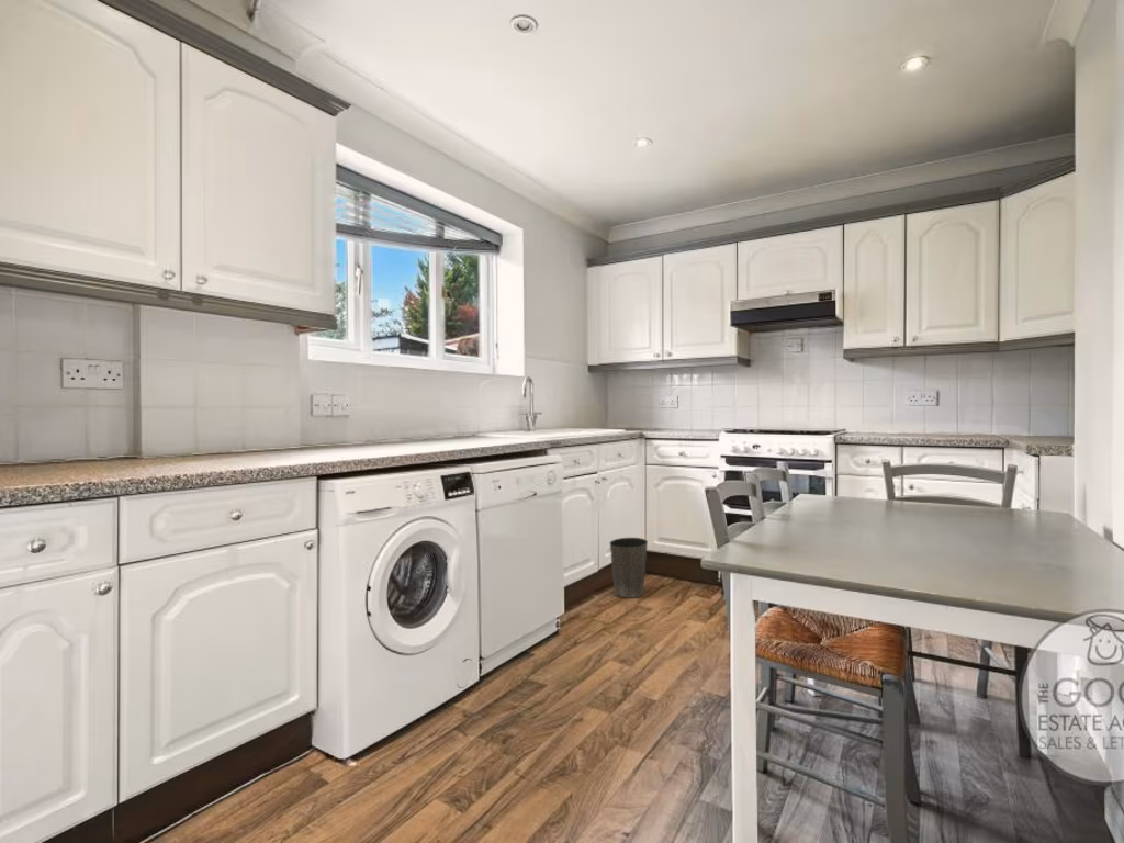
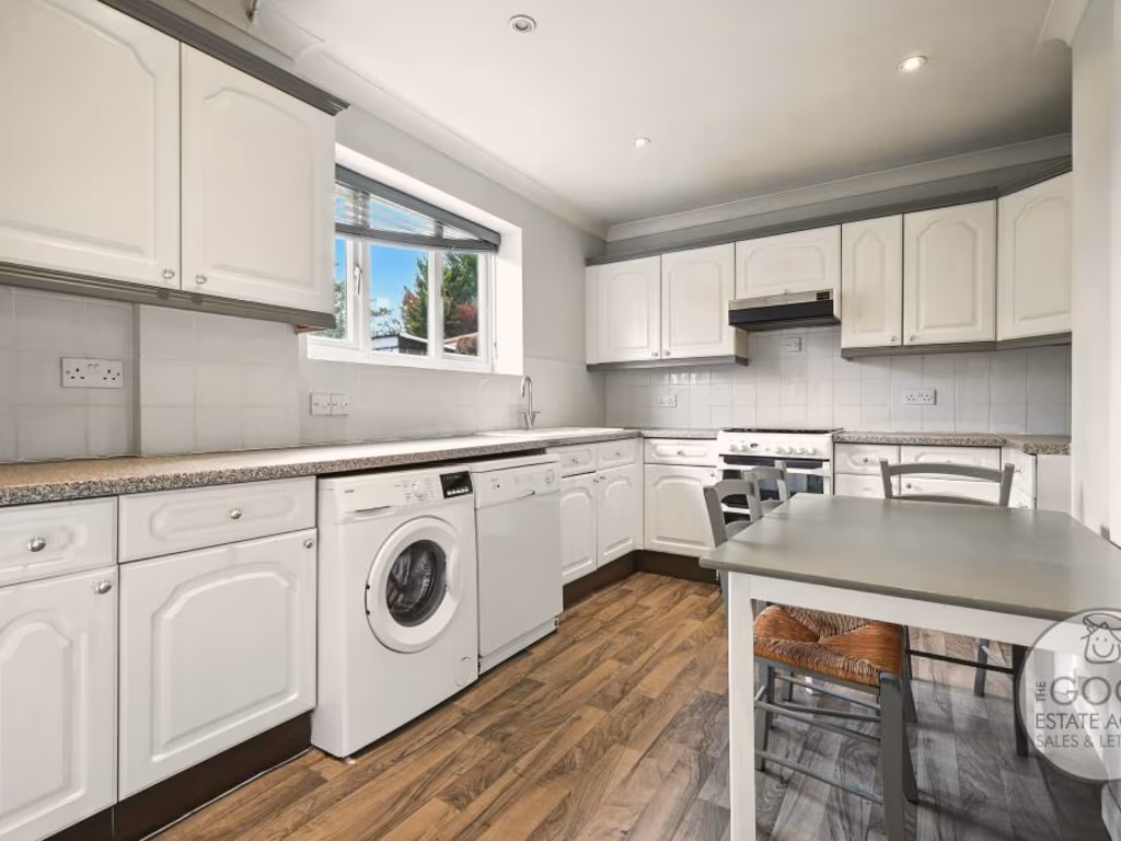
- waste basket [609,537,649,599]
